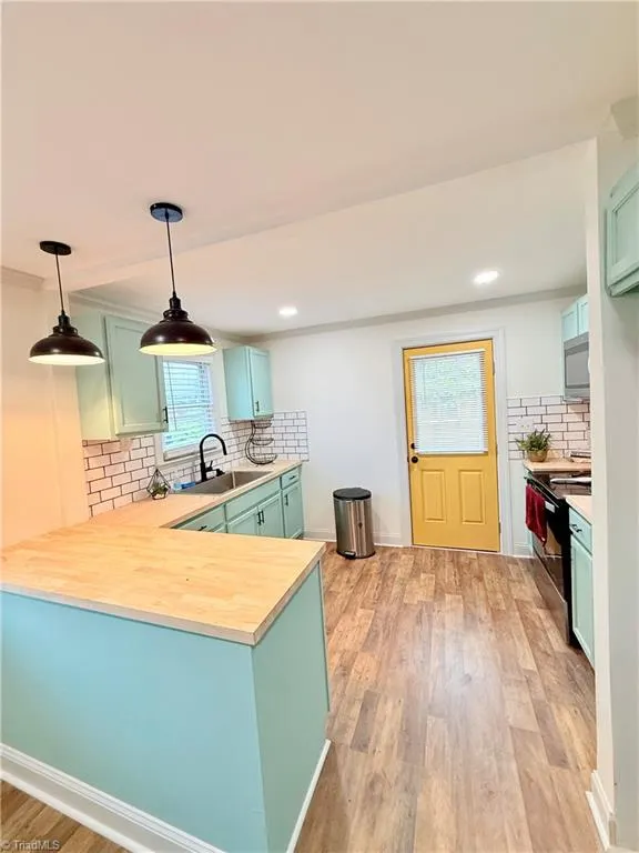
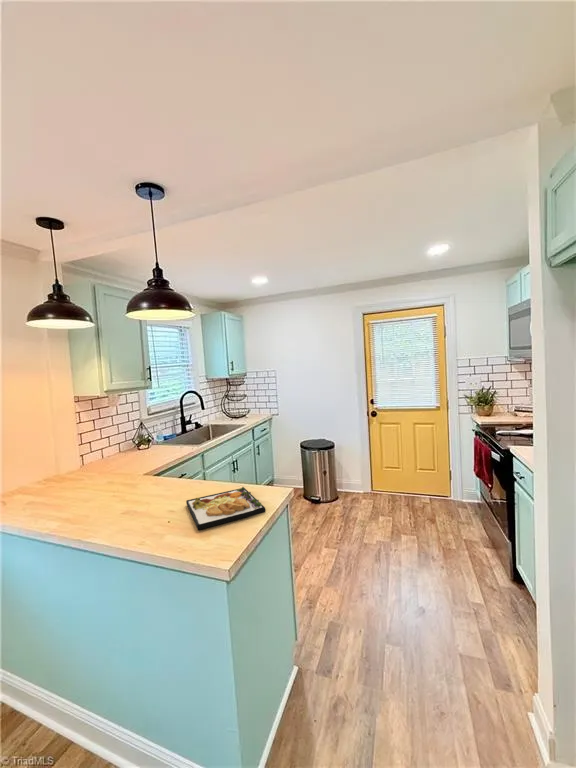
+ food plate [185,486,267,531]
